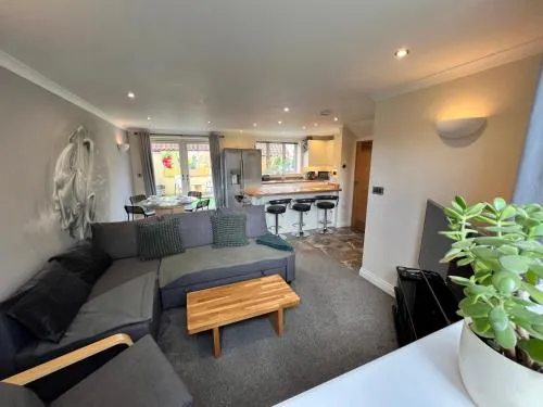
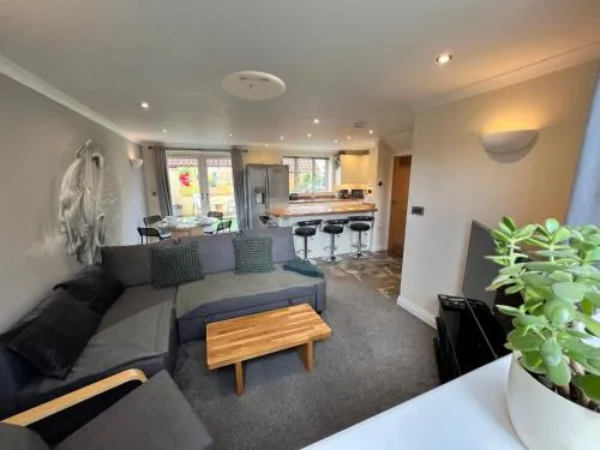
+ ceiling light [221,70,287,101]
